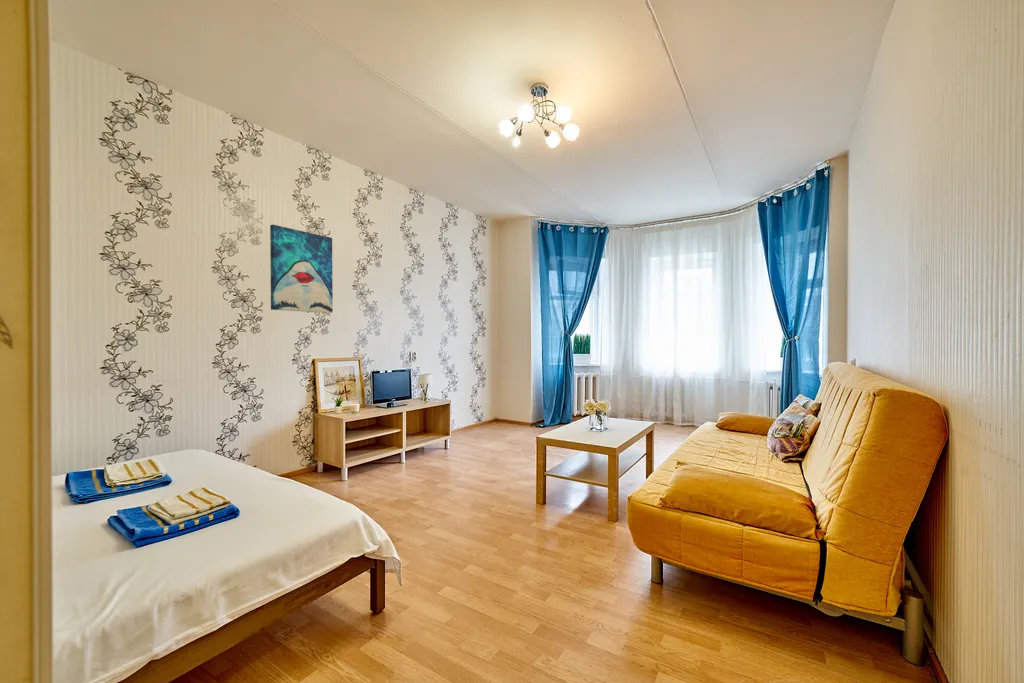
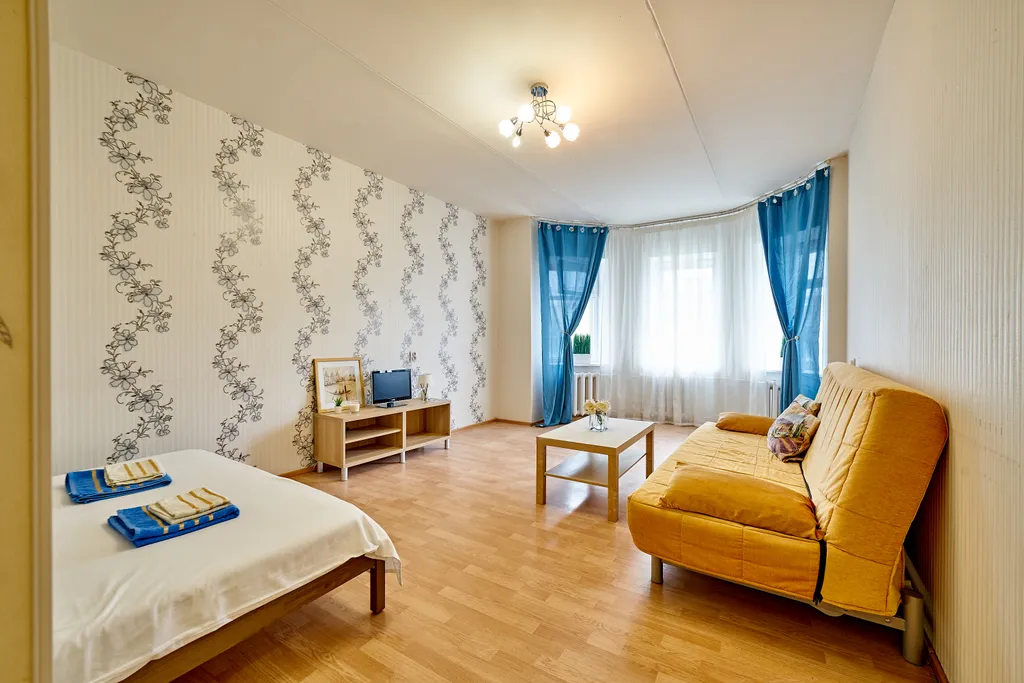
- wall art [269,224,334,314]
